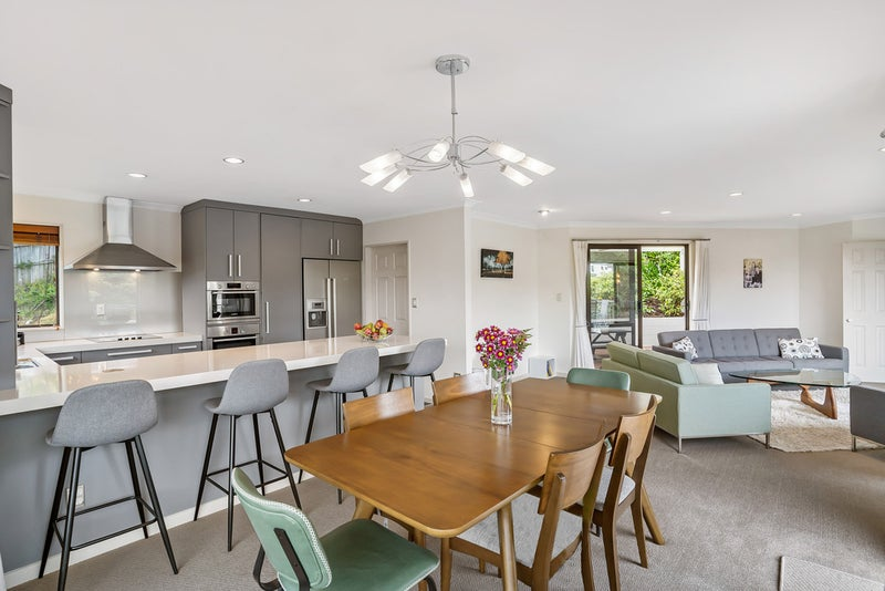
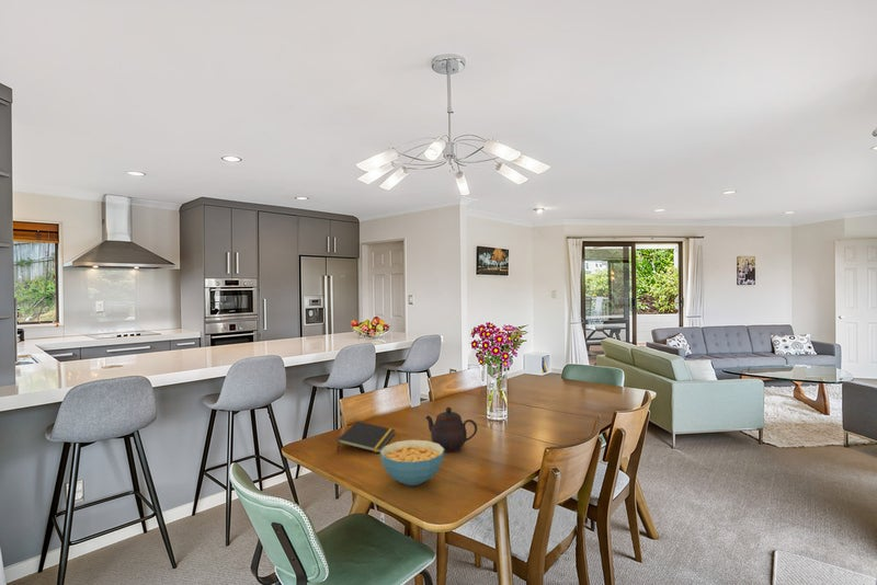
+ notepad [335,420,396,454]
+ cereal bowl [379,439,445,486]
+ teapot [424,406,478,454]
